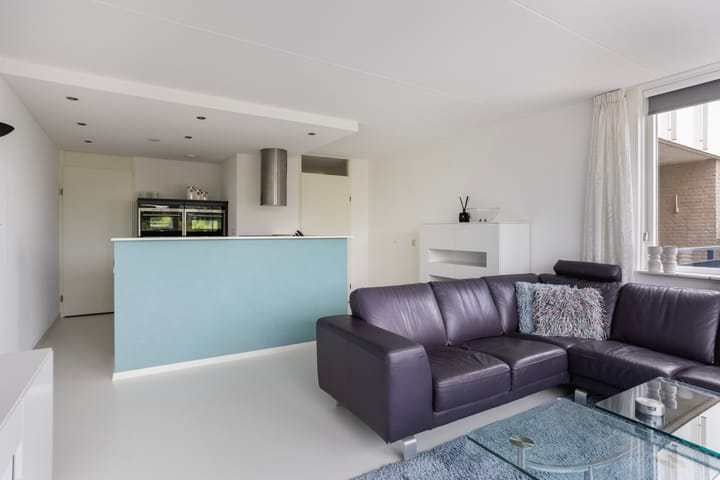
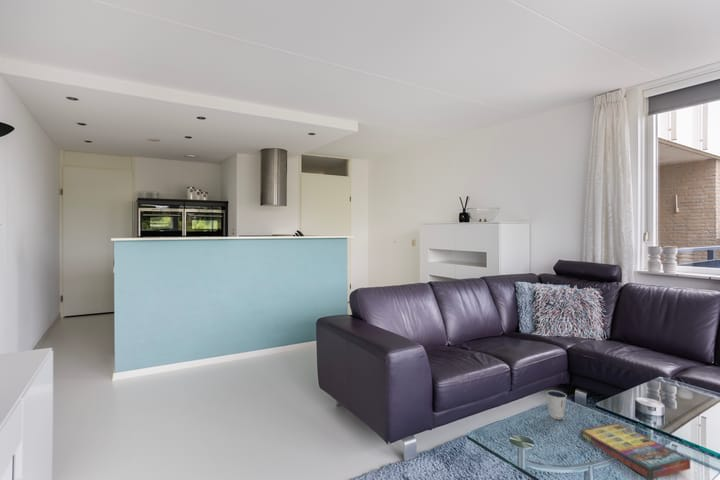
+ game compilation box [579,422,691,480]
+ dixie cup [546,389,568,420]
